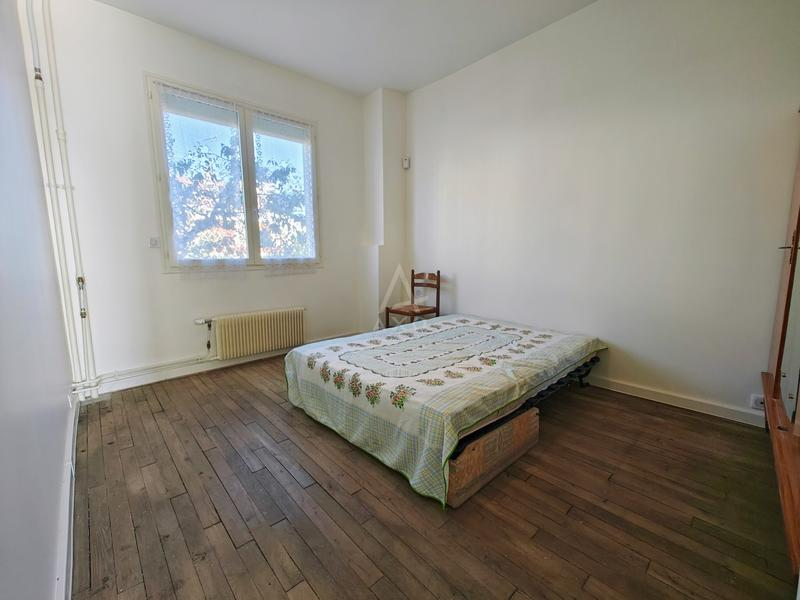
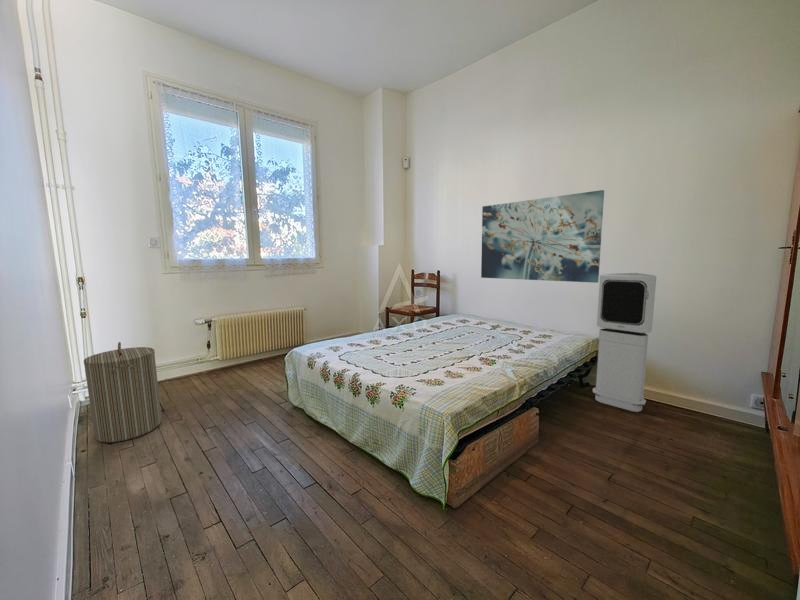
+ air purifier [592,272,657,413]
+ laundry hamper [83,341,163,444]
+ wall art [480,189,605,284]
